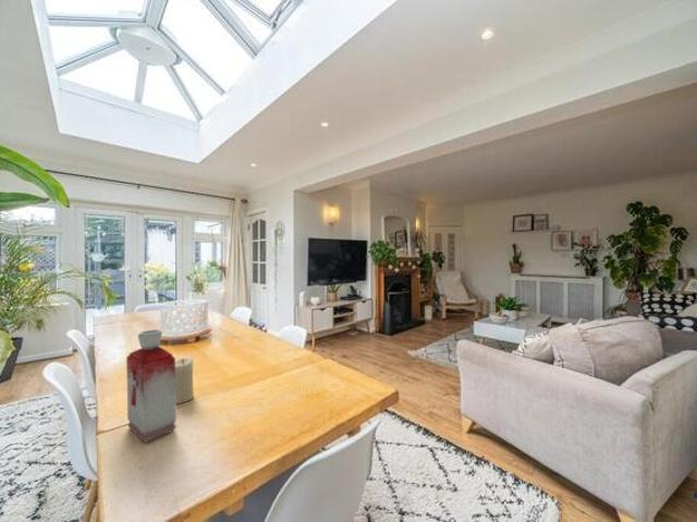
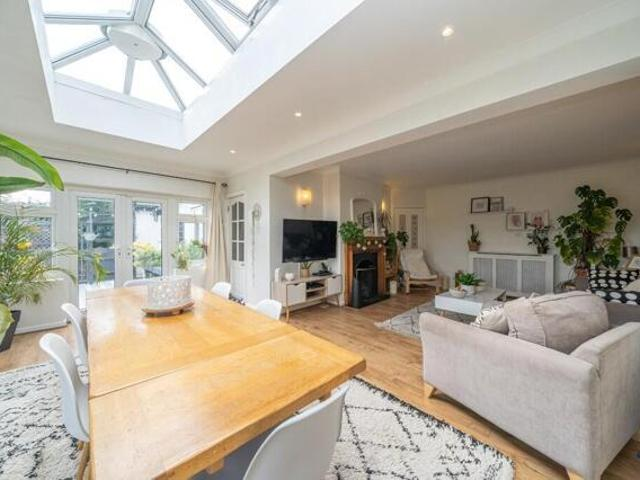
- candle [175,357,195,406]
- bottle [125,328,178,444]
